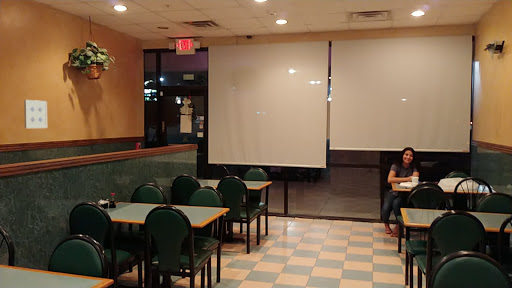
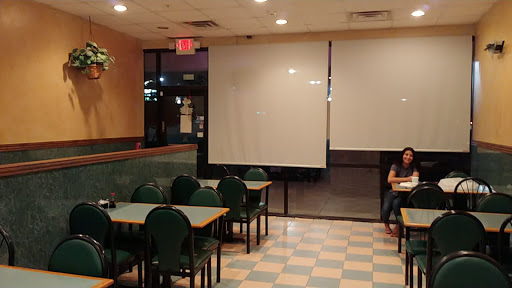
- wall art [23,99,48,129]
